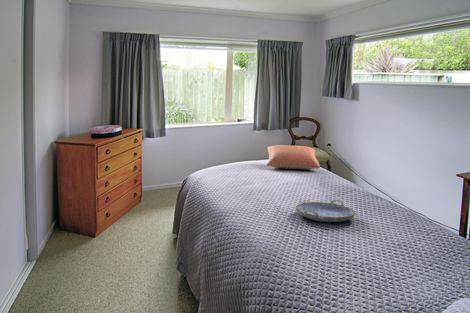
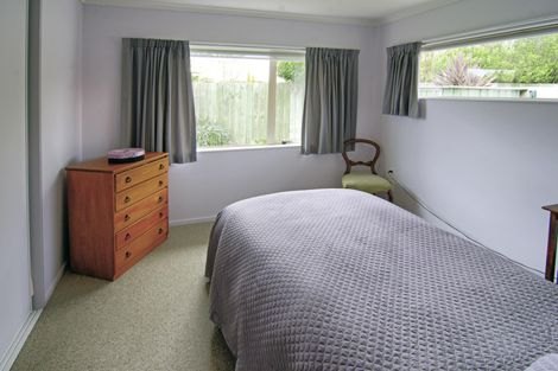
- pillow [266,144,321,170]
- serving tray [294,199,356,223]
